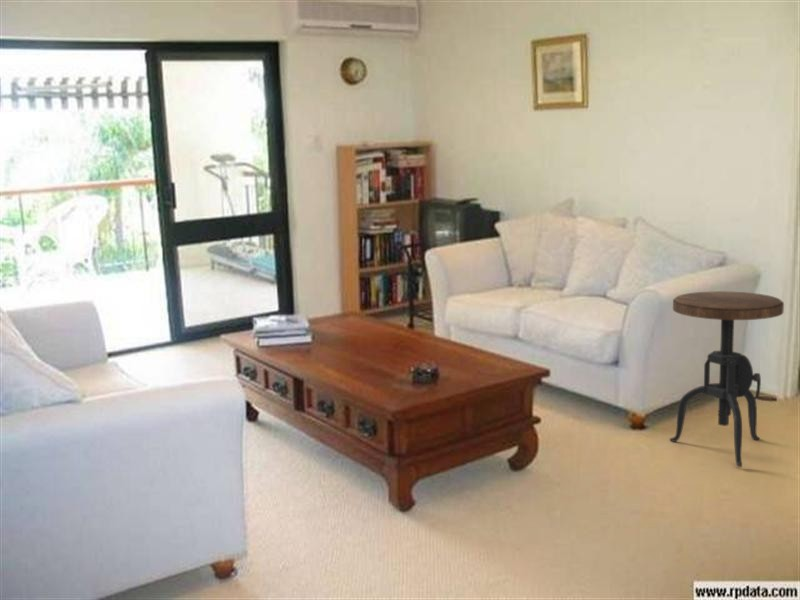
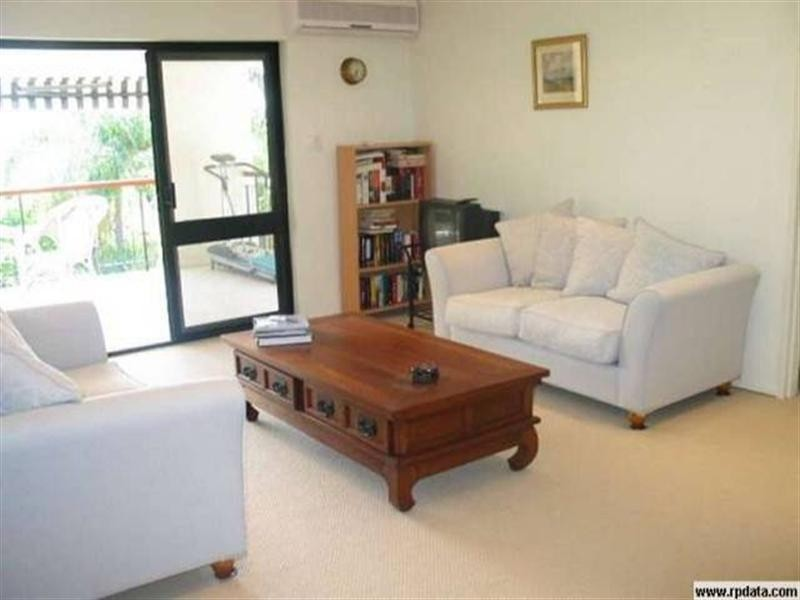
- side table [669,290,785,468]
